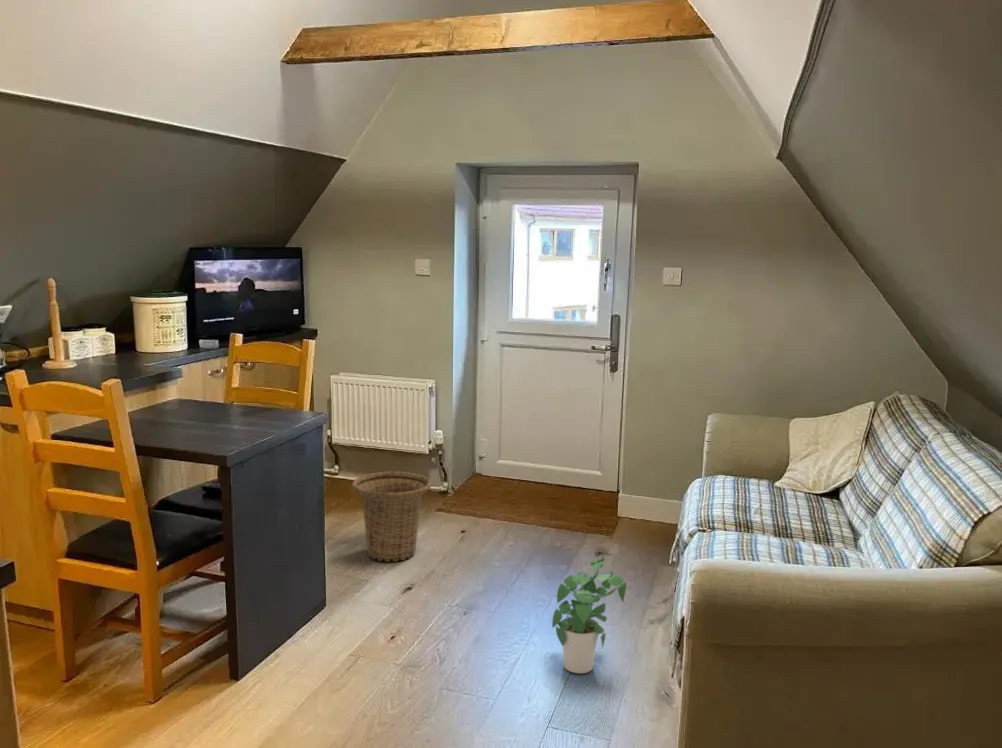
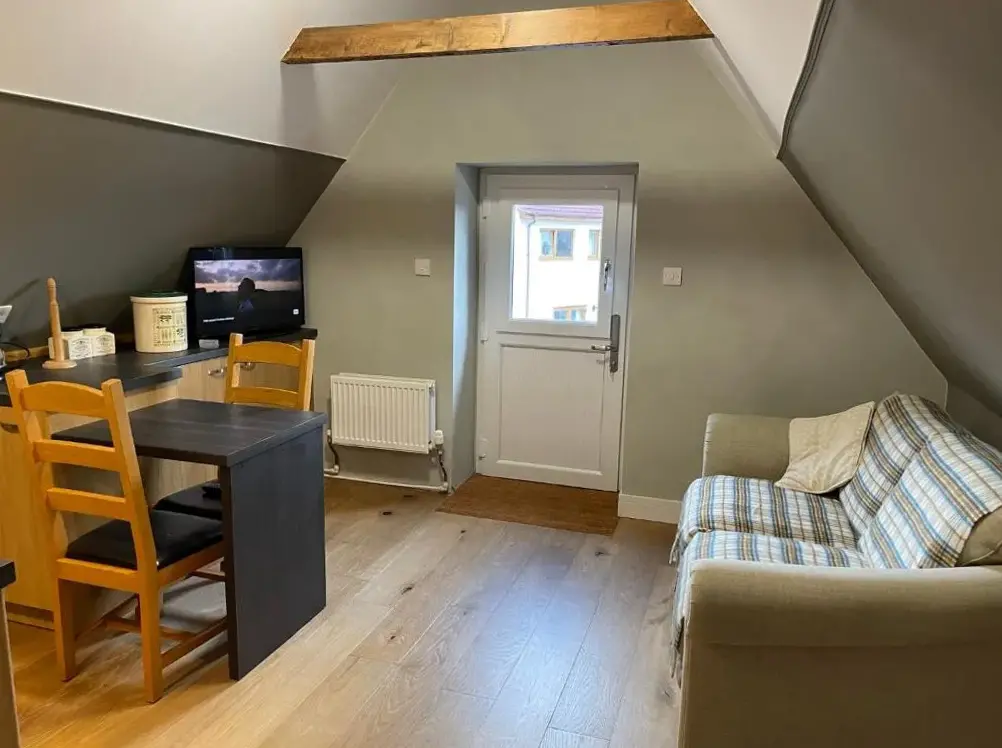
- potted plant [551,556,627,674]
- basket [351,471,432,563]
